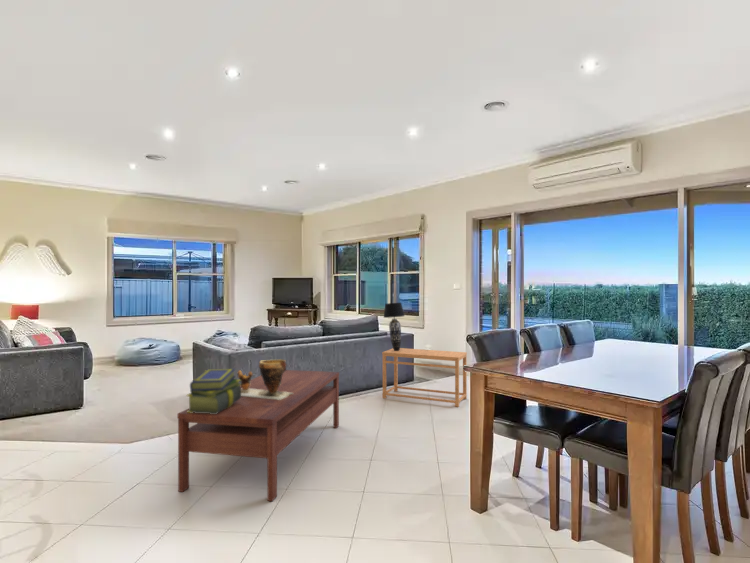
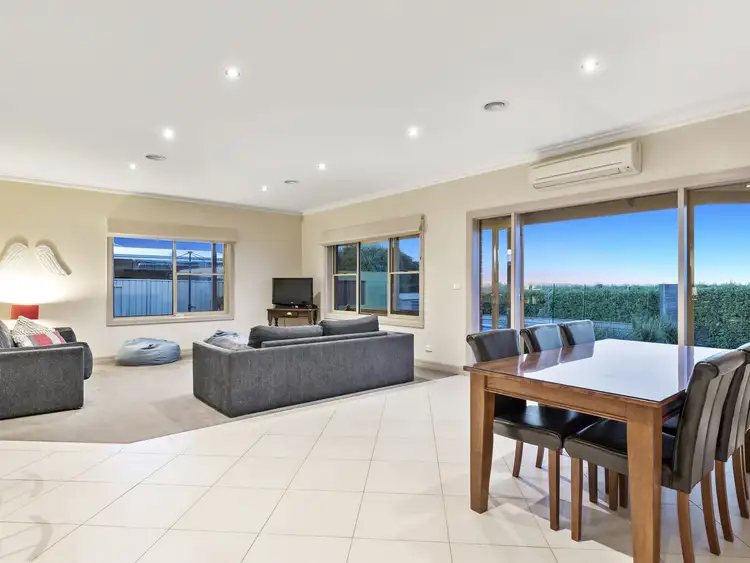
- side table [381,347,468,408]
- stack of books [186,368,241,414]
- coffee table [177,369,340,502]
- clay pot [236,358,293,400]
- table lamp [383,302,406,351]
